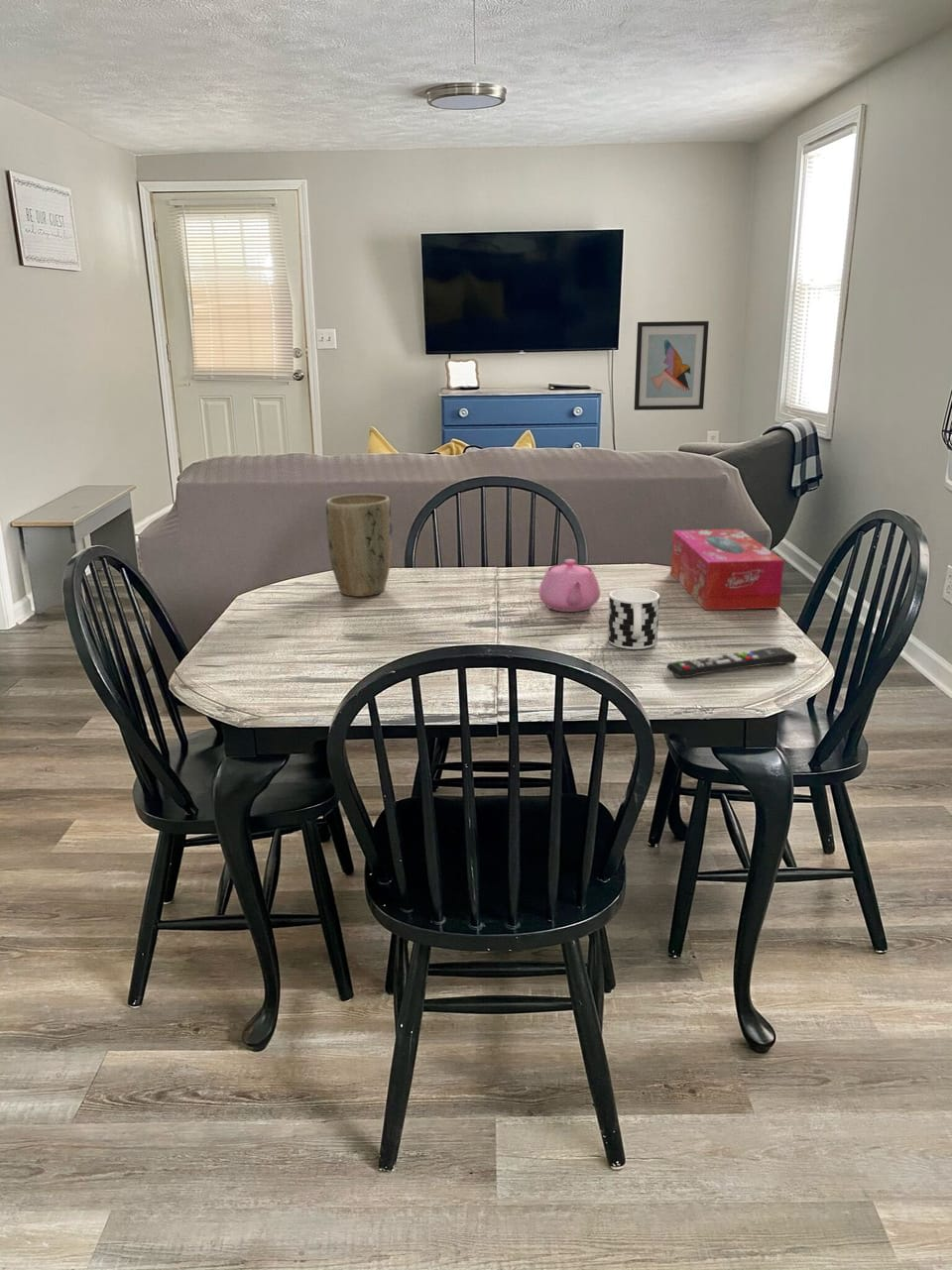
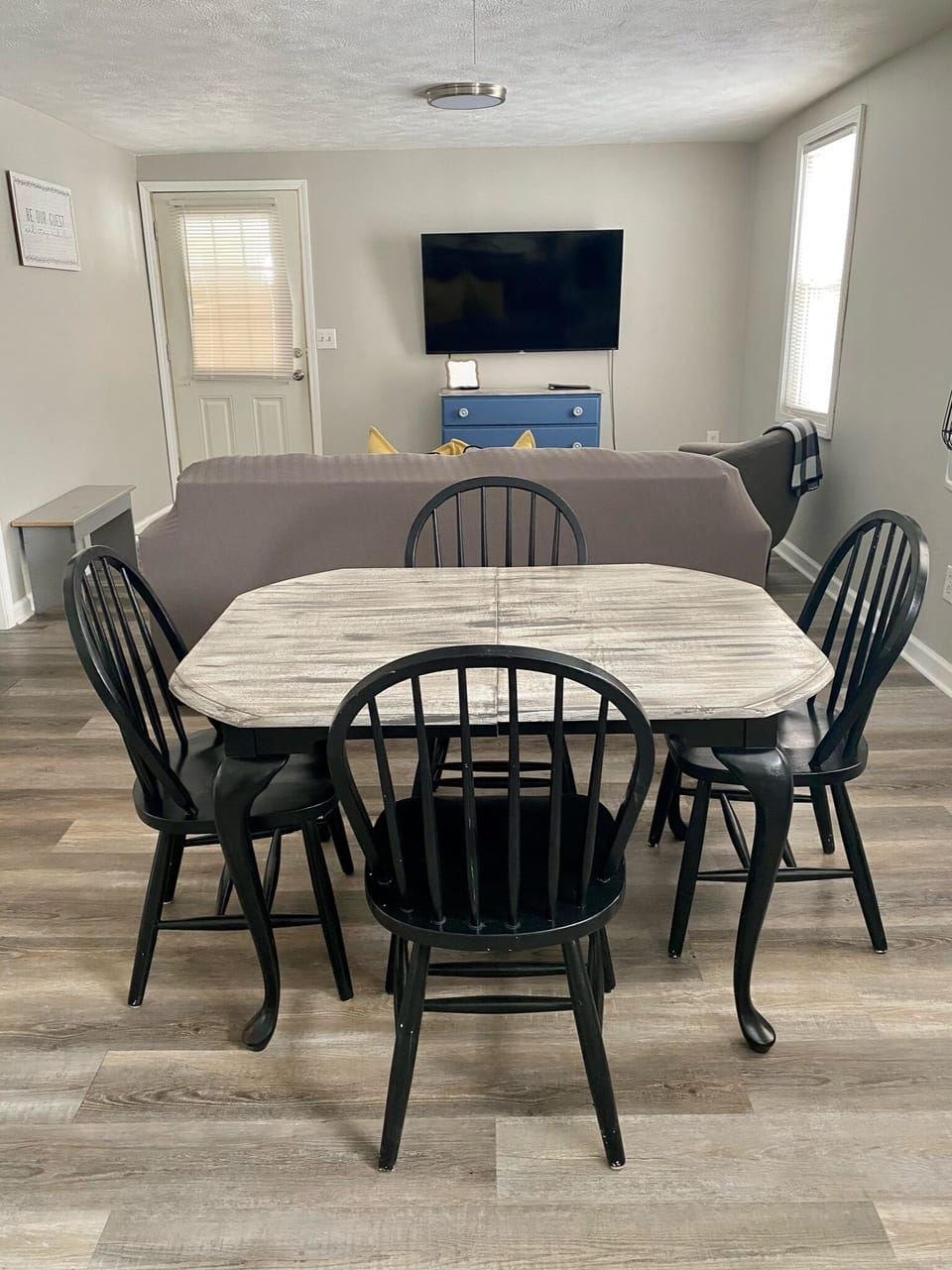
- wall art [633,320,710,411]
- remote control [666,646,798,678]
- teapot [537,558,601,613]
- tissue box [669,527,785,611]
- plant pot [325,493,394,598]
- cup [607,587,660,650]
